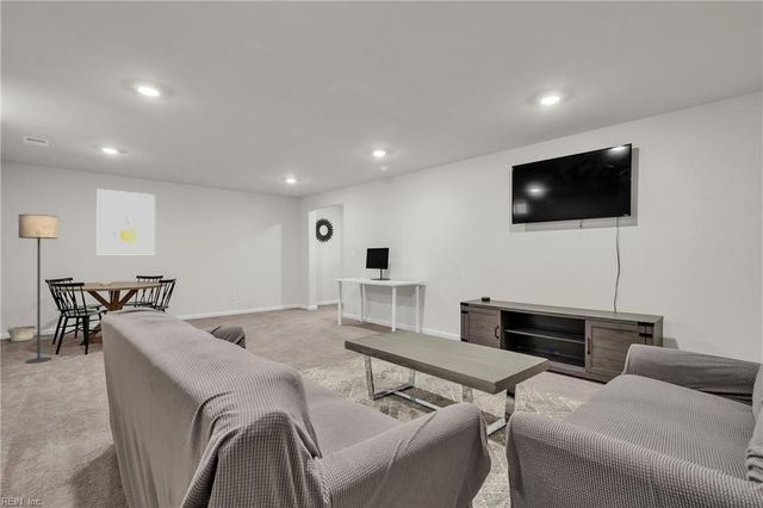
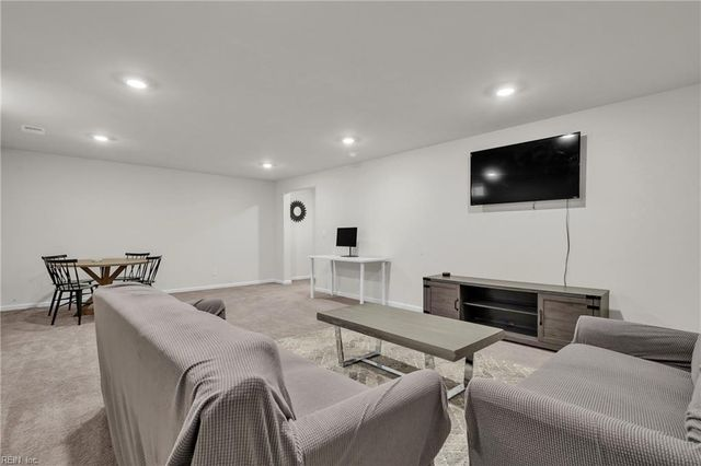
- basket [6,316,37,343]
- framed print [97,188,156,255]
- floor lamp [18,213,60,365]
